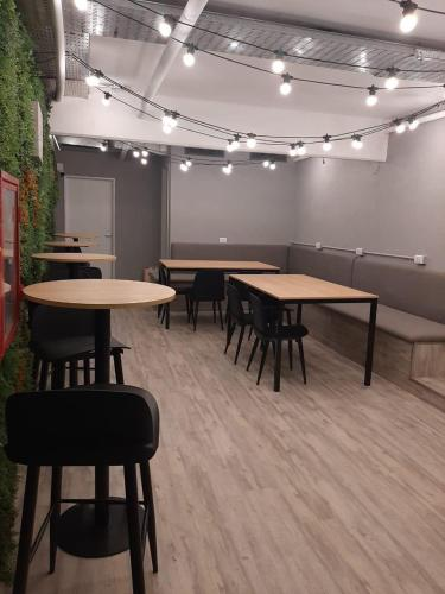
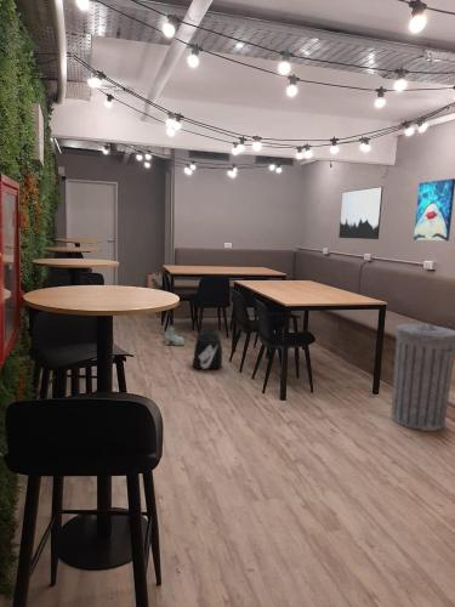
+ backpack [192,327,223,370]
+ wall art [413,177,455,243]
+ trash can [389,323,455,432]
+ wall art [337,186,385,240]
+ boots [163,324,186,347]
